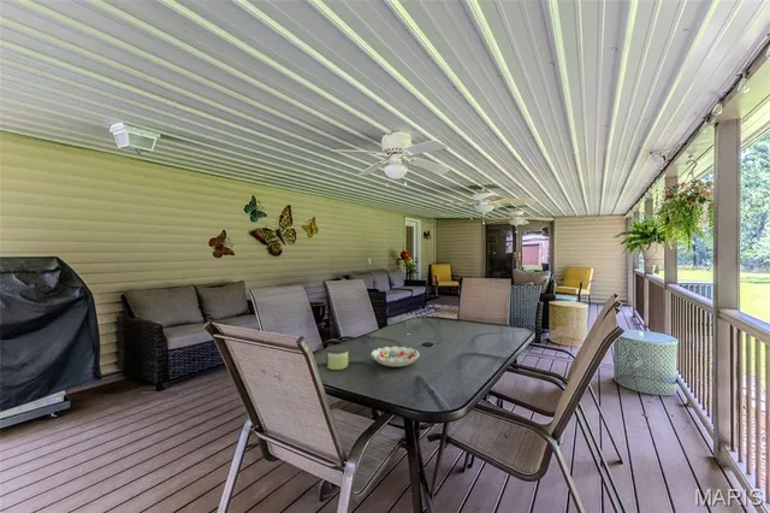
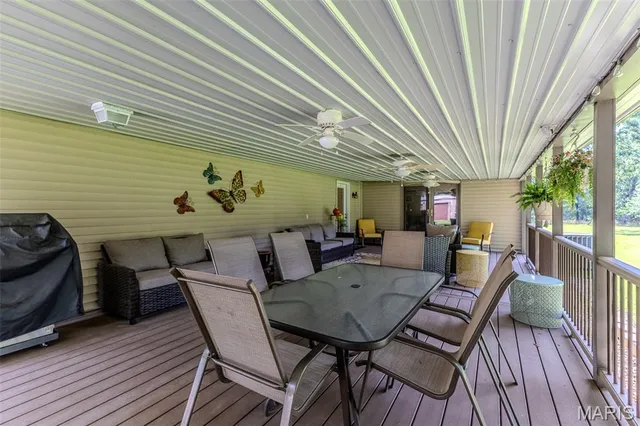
- decorative bowl [371,346,421,367]
- candle [325,344,350,371]
